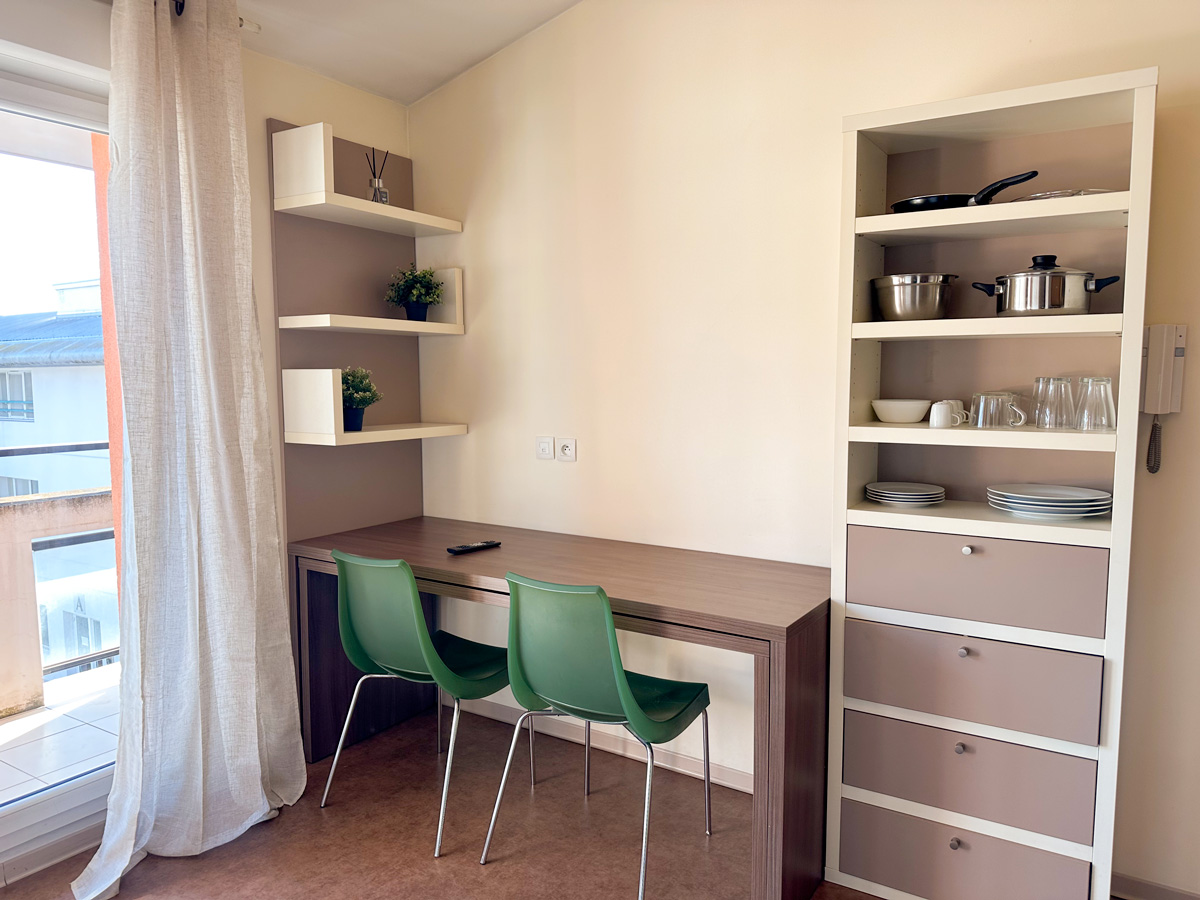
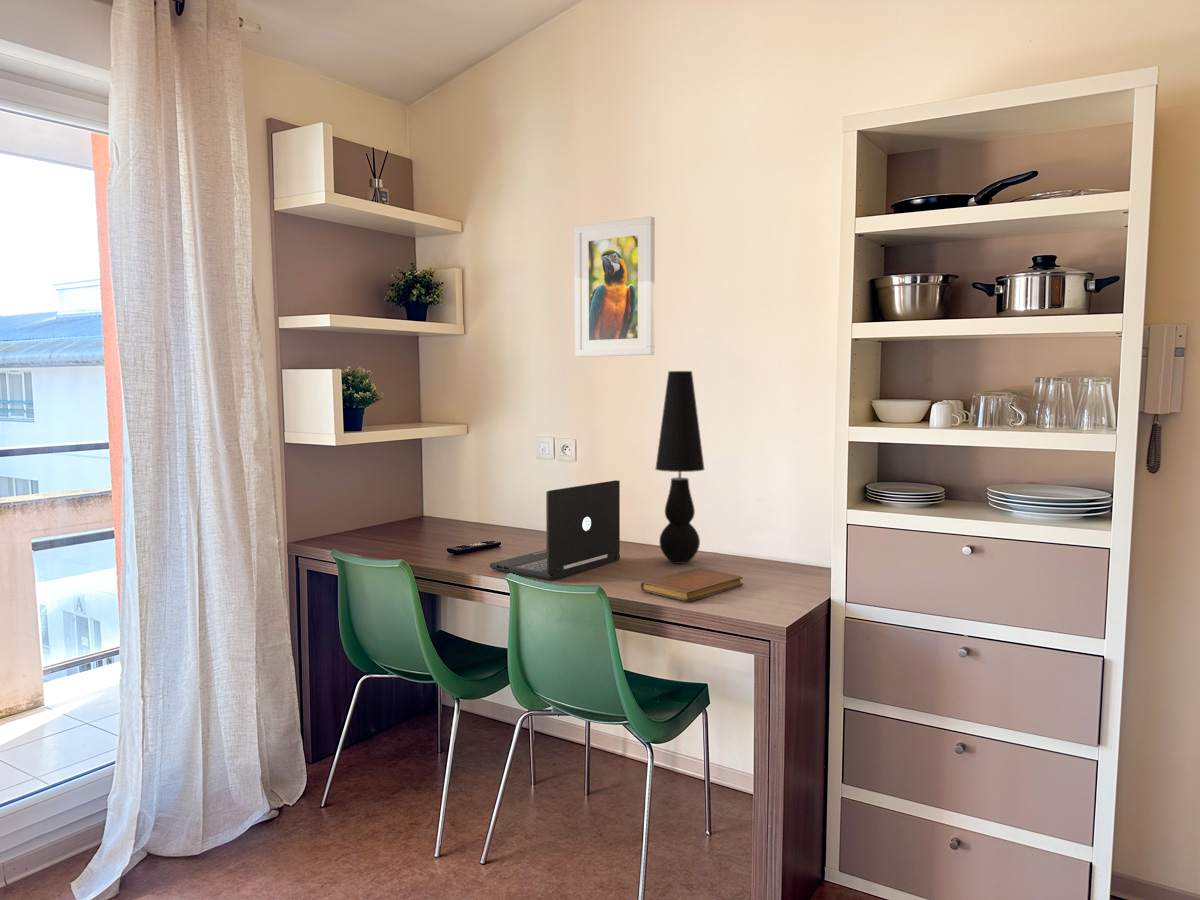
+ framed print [573,215,656,358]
+ table lamp [654,370,706,565]
+ laptop [489,479,621,581]
+ notebook [640,567,744,602]
